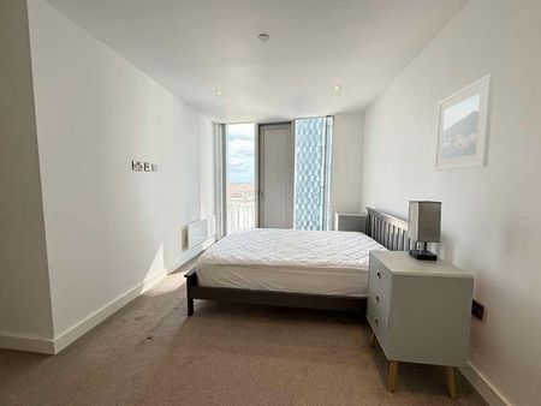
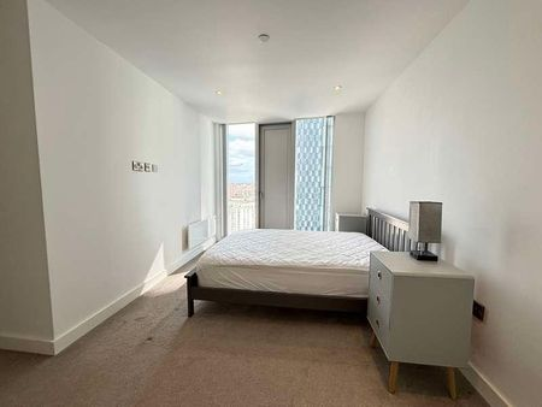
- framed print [433,72,497,172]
